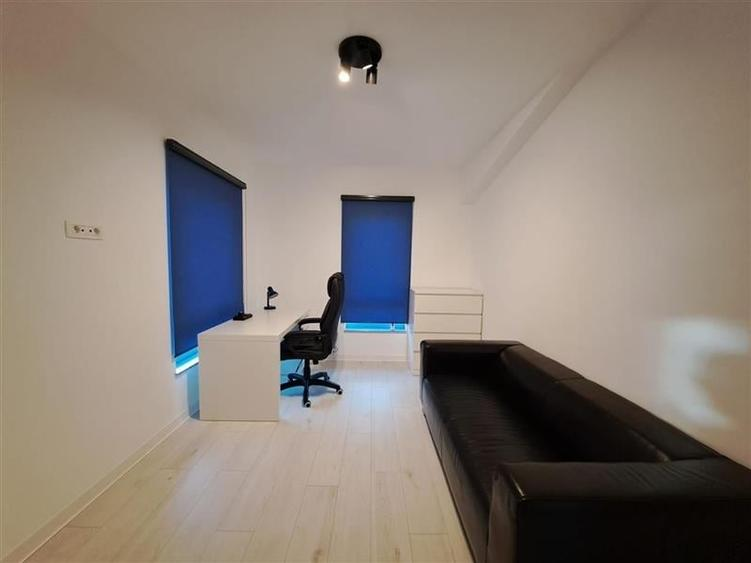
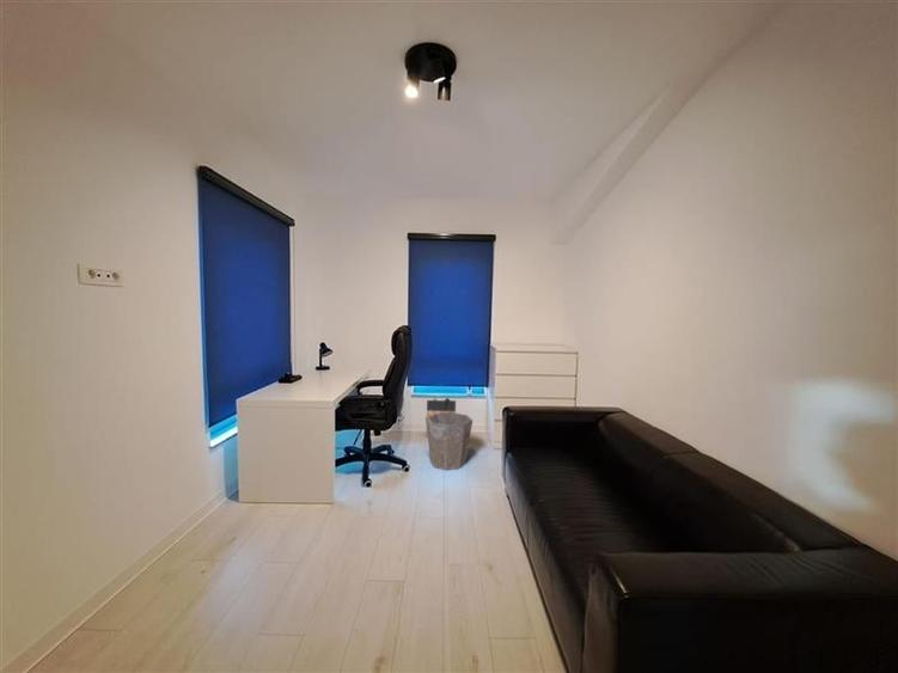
+ bag [424,397,457,439]
+ waste bin [424,412,474,471]
